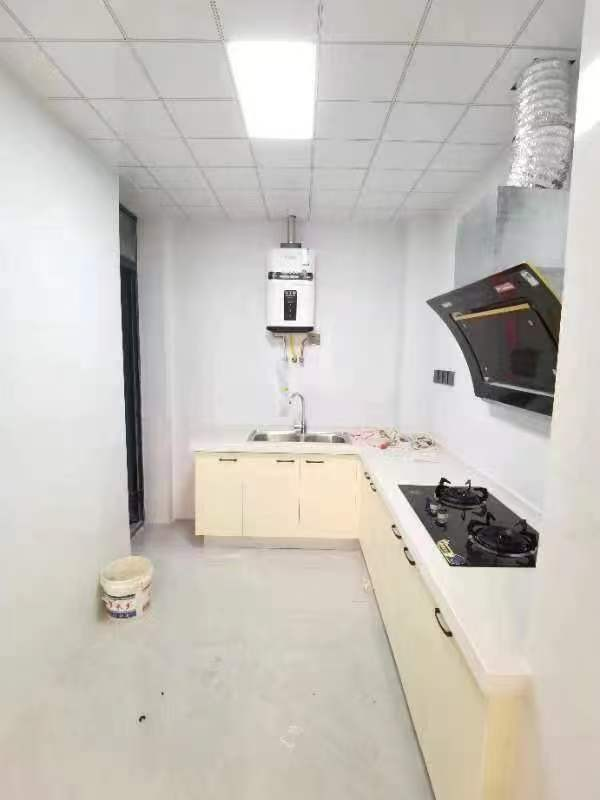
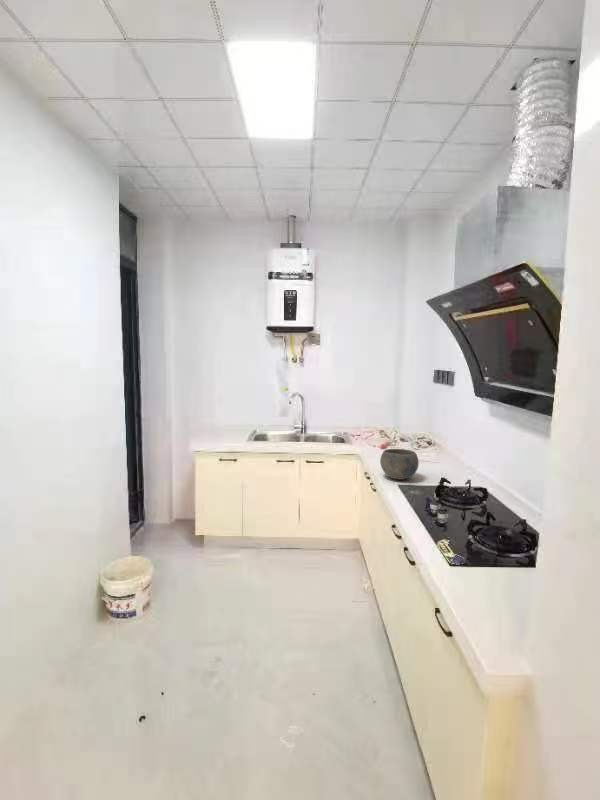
+ bowl [379,448,420,481]
